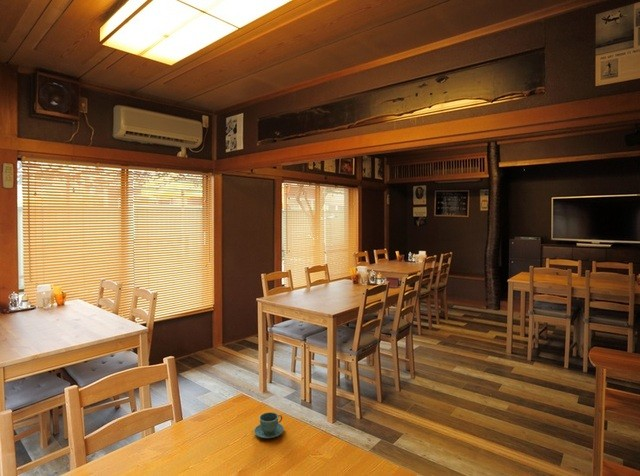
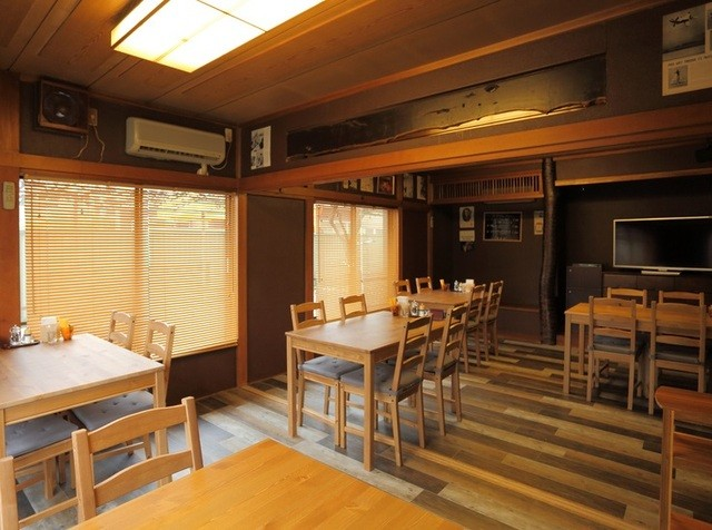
- teacup [253,411,285,439]
